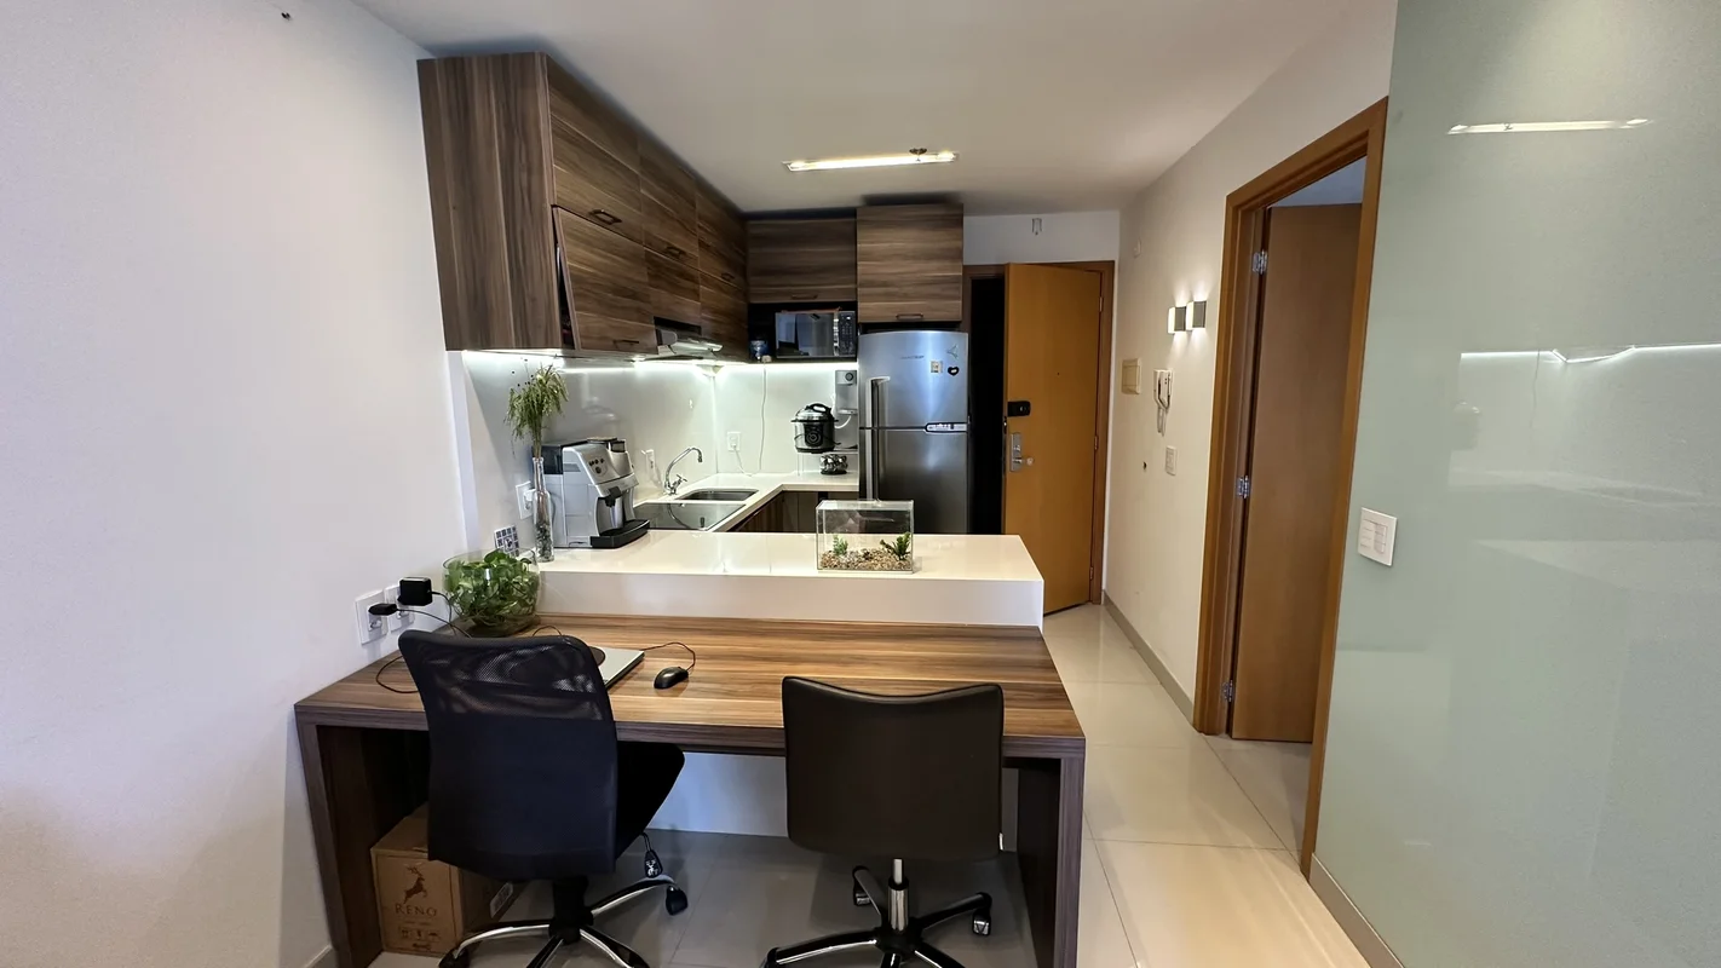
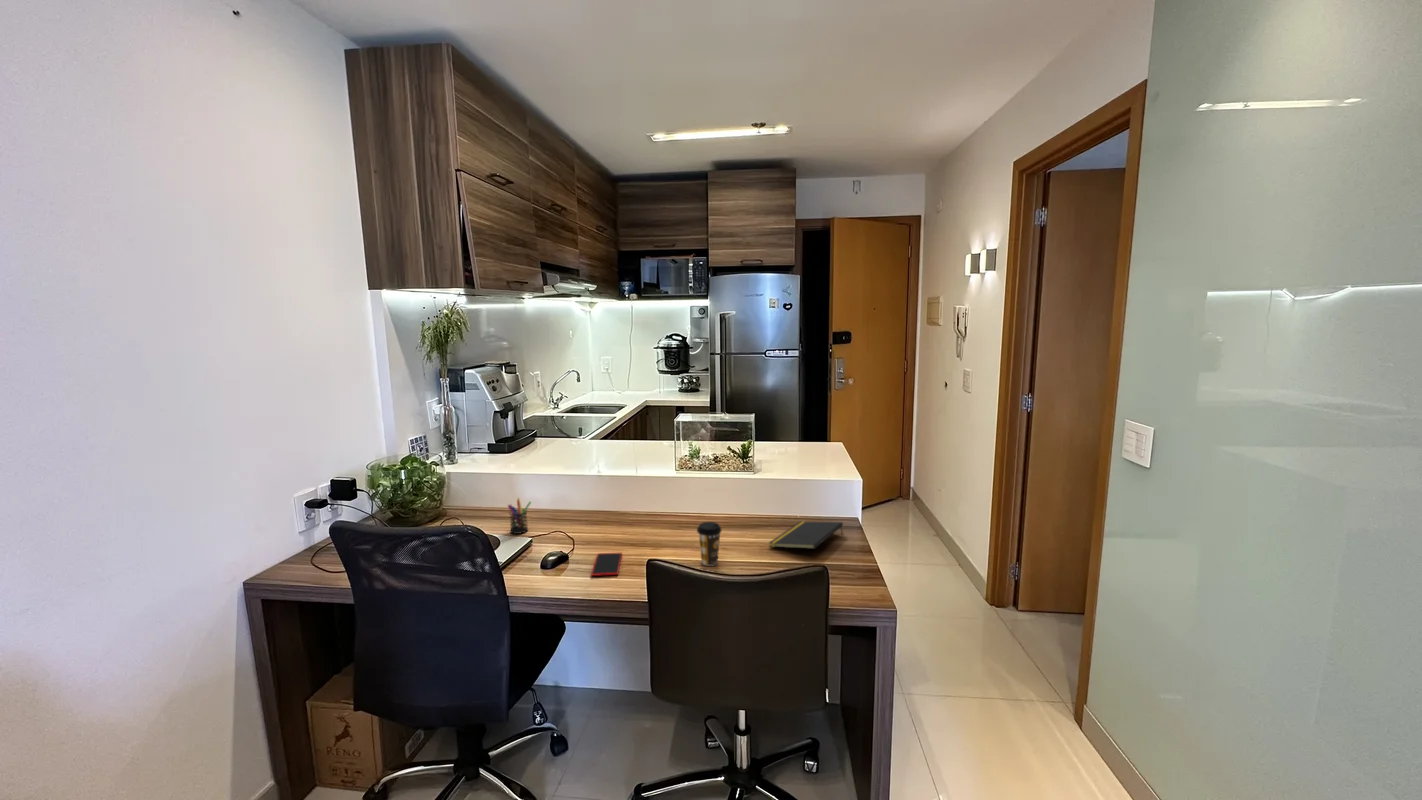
+ pen holder [507,497,532,535]
+ coffee cup [696,521,723,567]
+ notepad [768,520,844,550]
+ smartphone [590,552,623,577]
